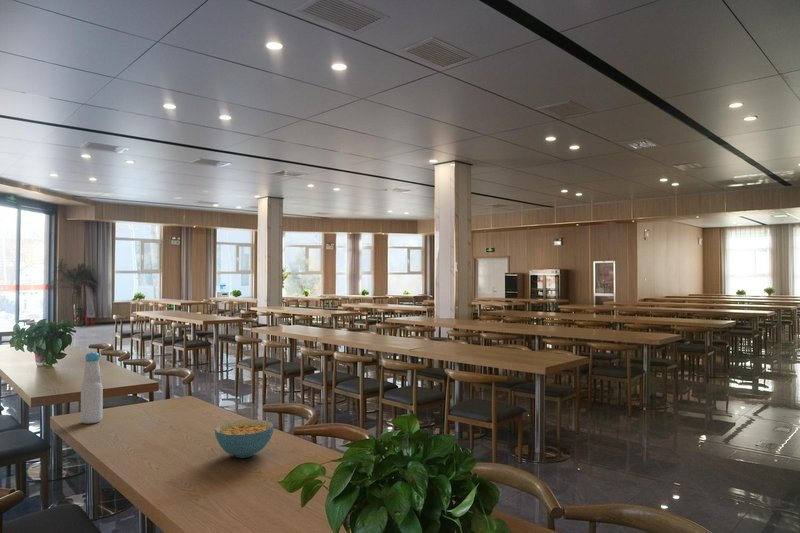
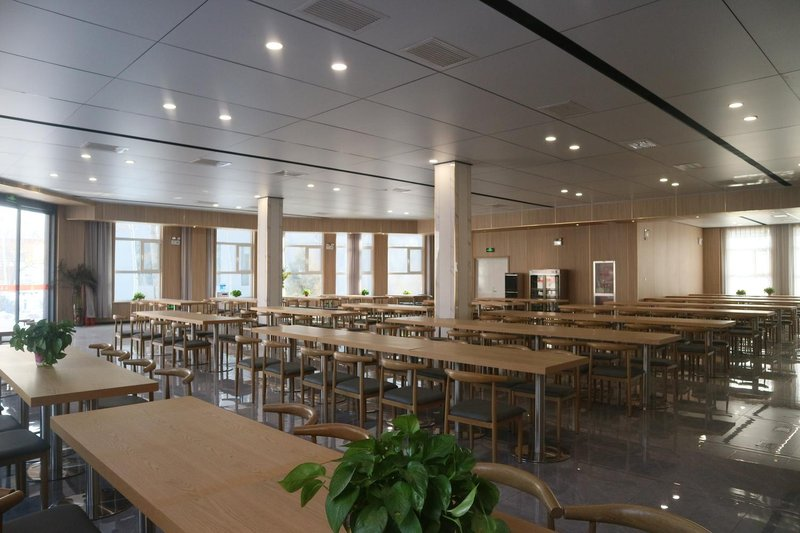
- cereal bowl [214,419,275,459]
- bottle [80,351,104,425]
